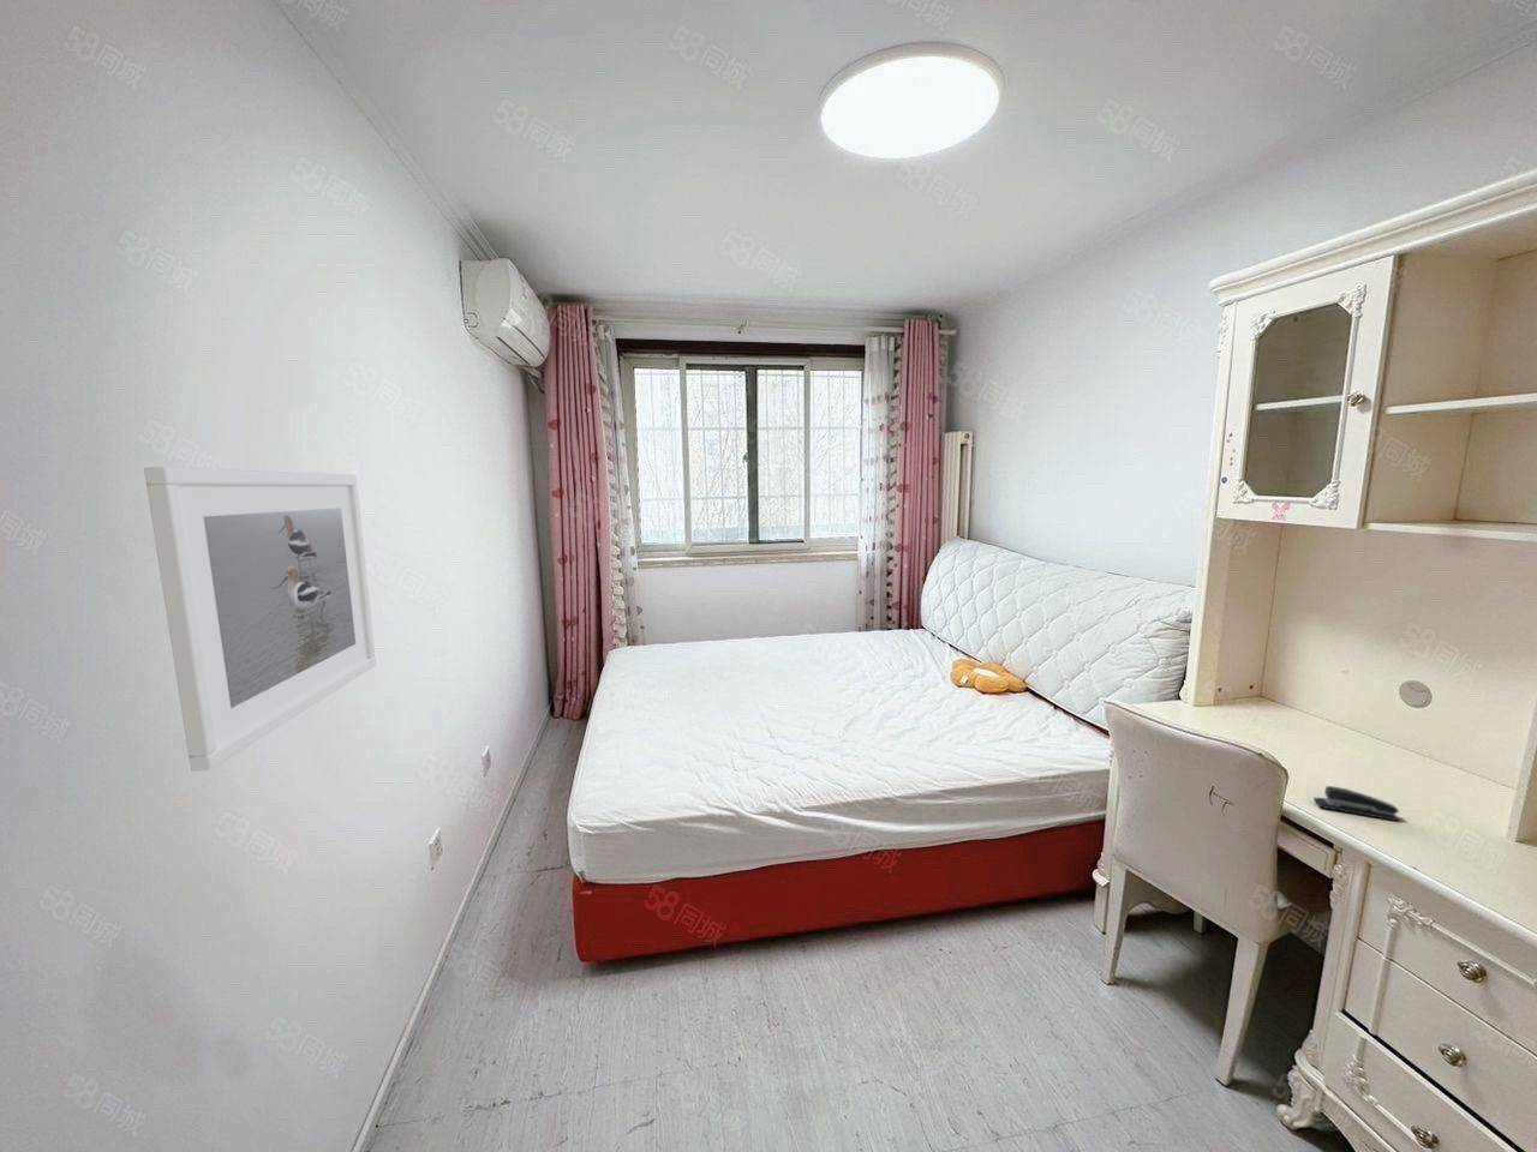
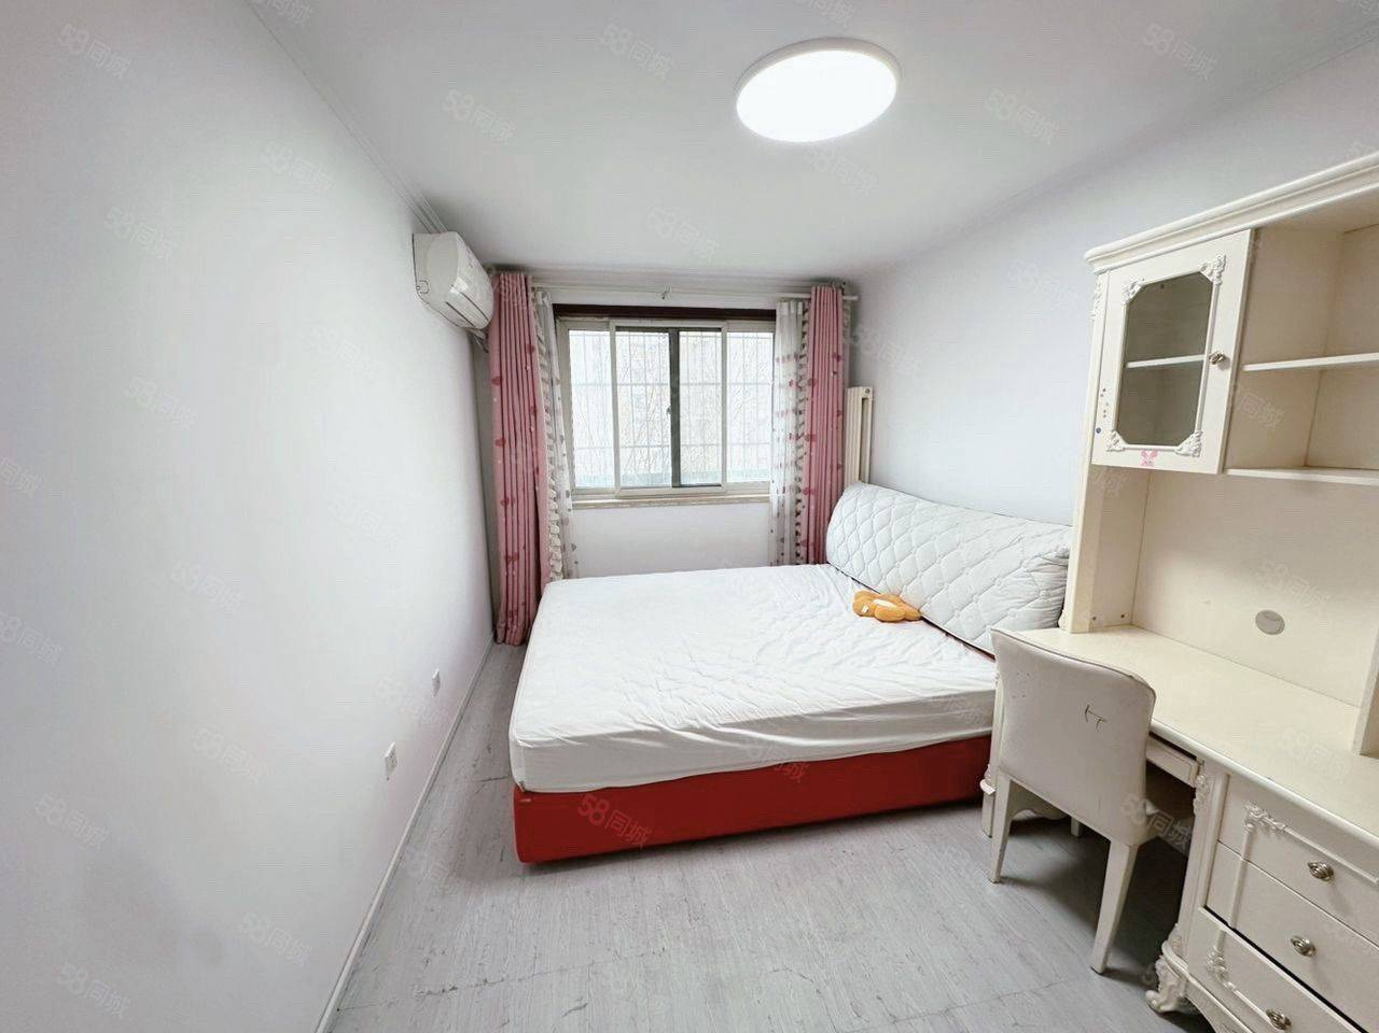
- stapler [1312,785,1401,822]
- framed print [143,466,378,773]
